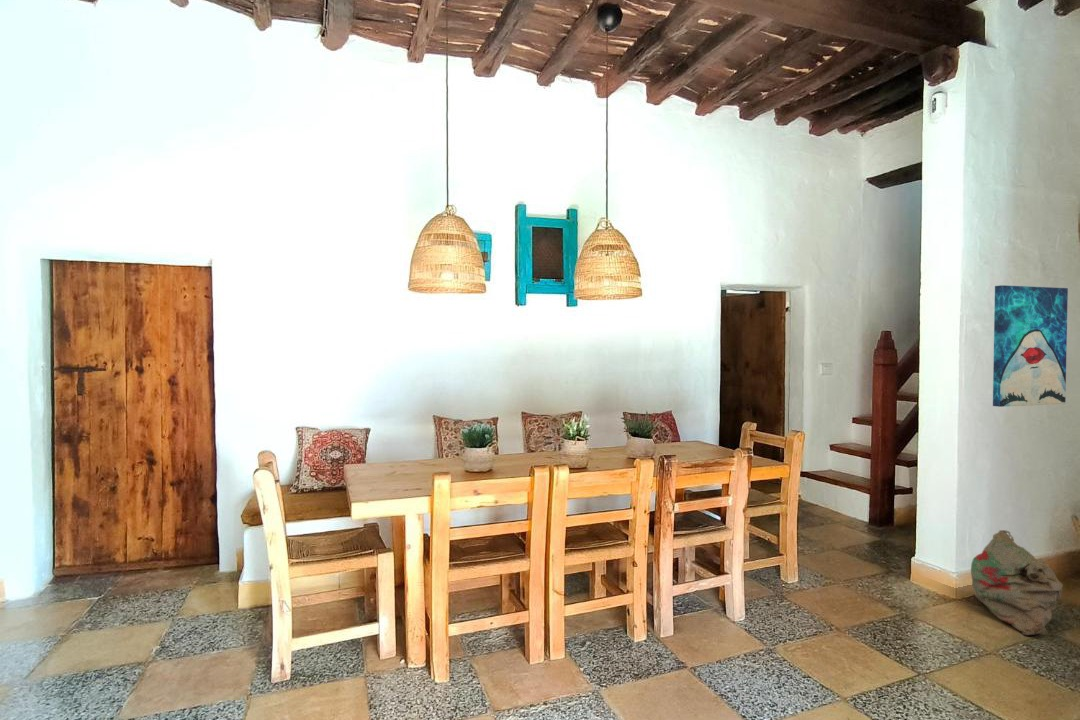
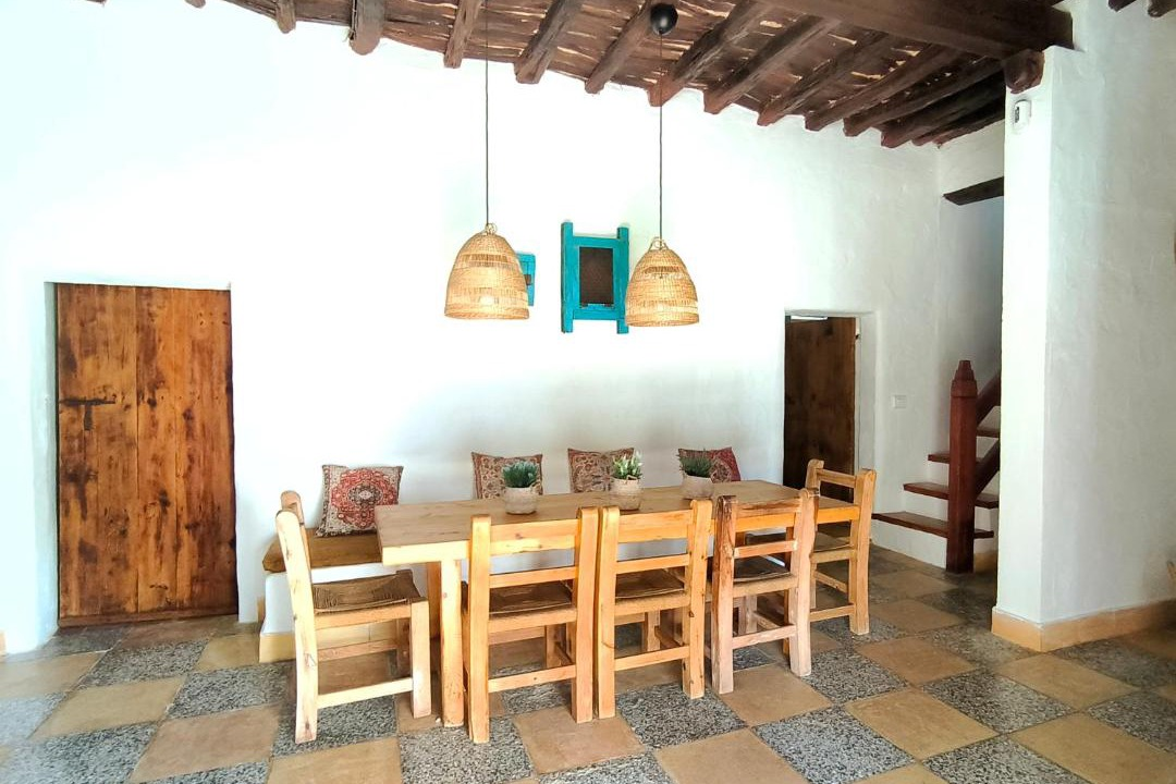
- bag [970,529,1064,636]
- wall art [992,284,1069,408]
